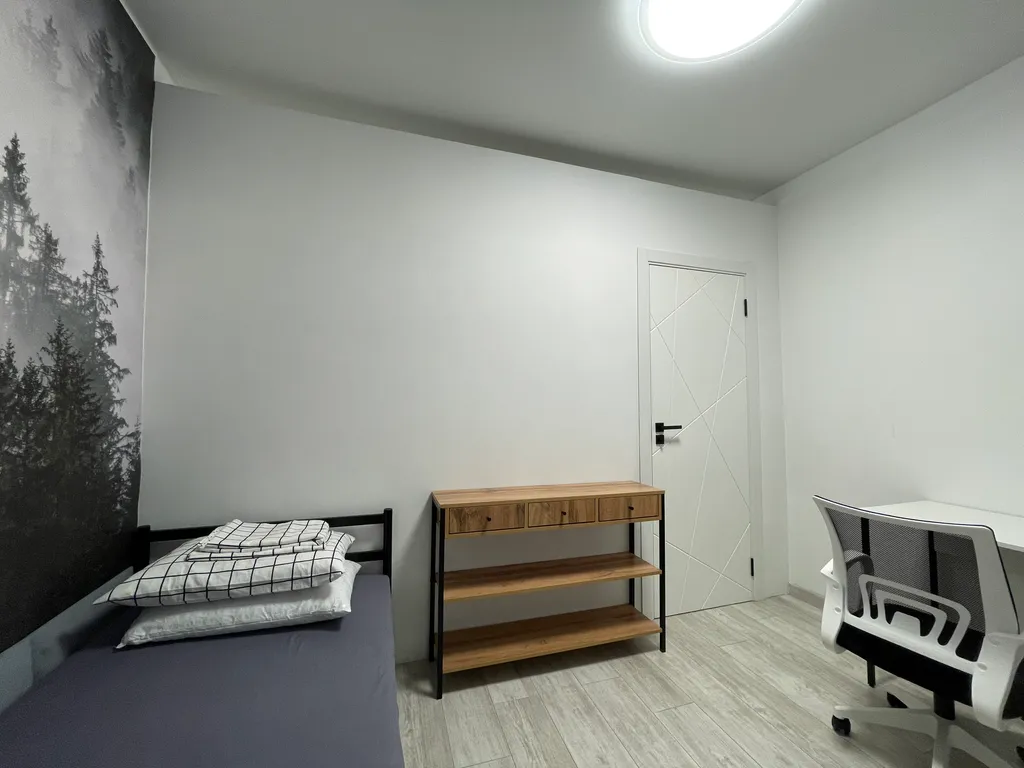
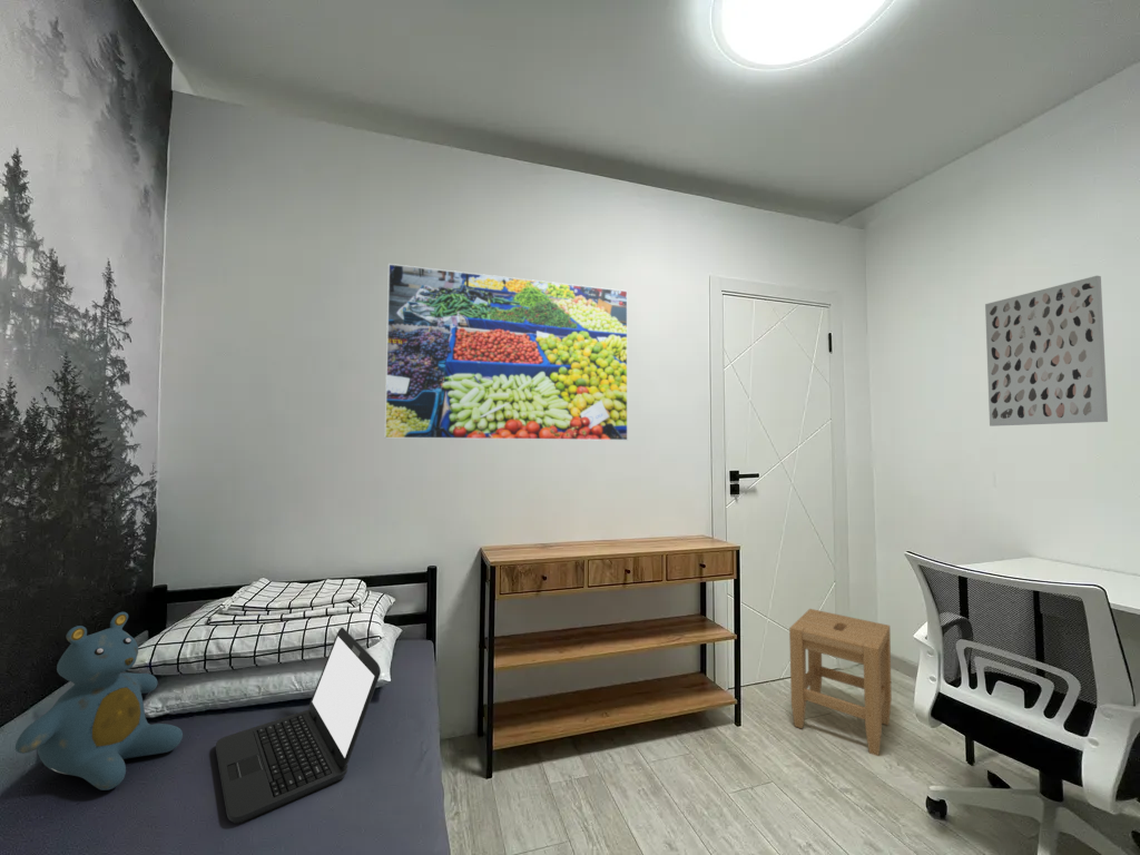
+ stool [788,608,893,757]
+ wall art [984,275,1109,428]
+ laptop [215,627,382,825]
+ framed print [384,263,629,442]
+ teddy bear [14,611,184,792]
